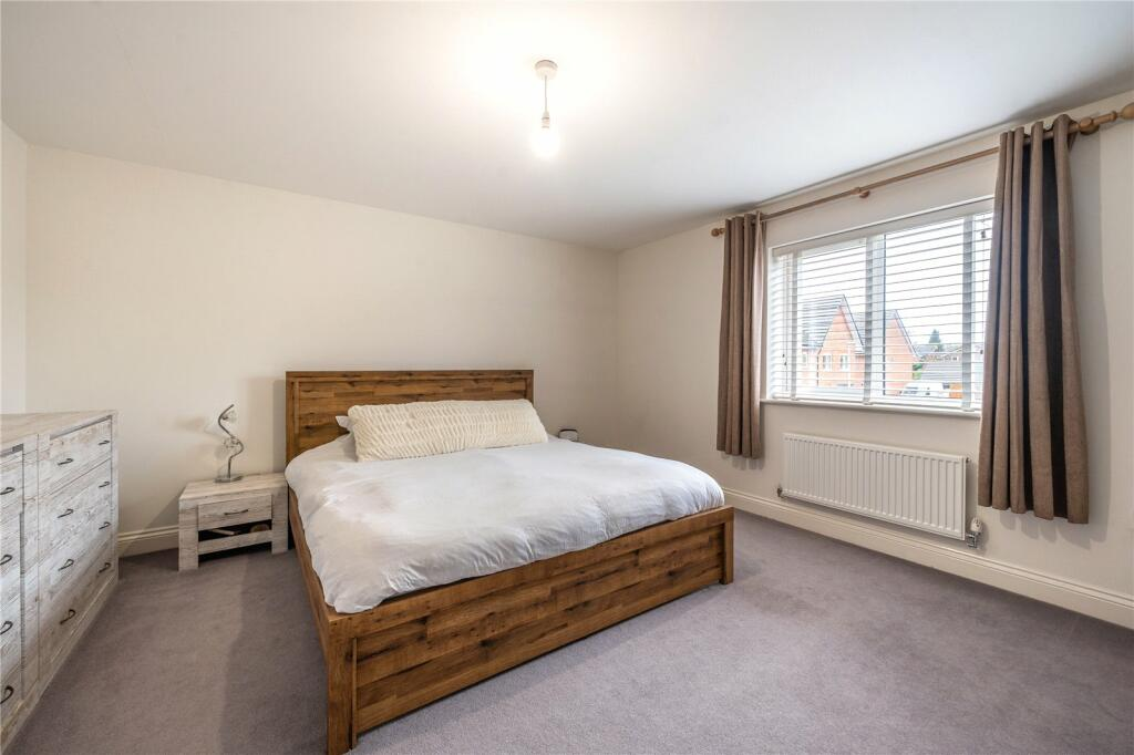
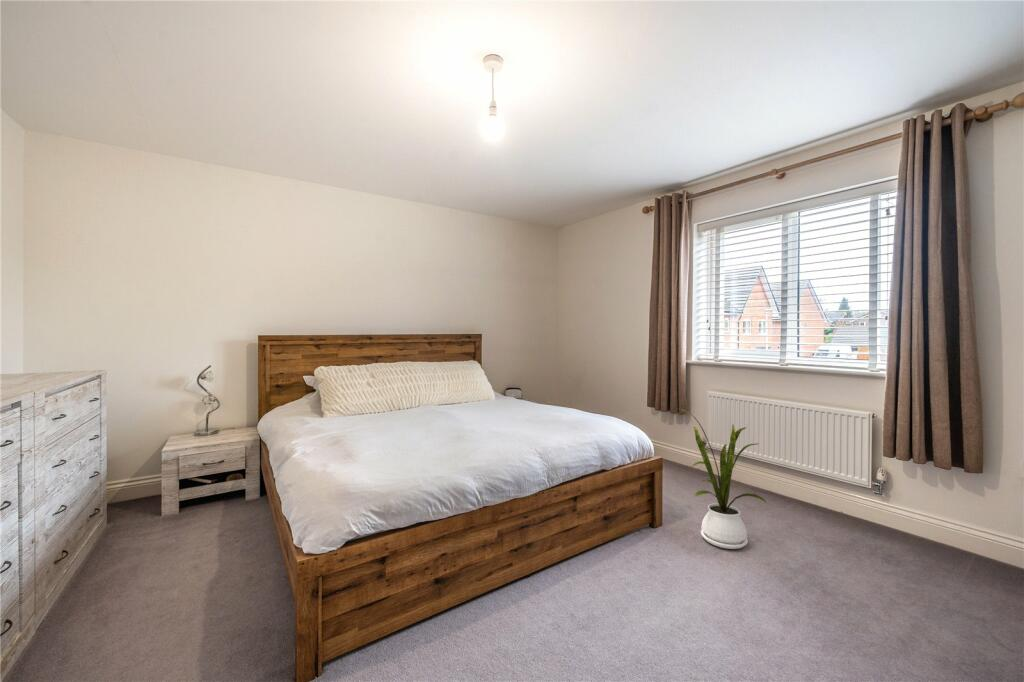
+ house plant [679,408,768,550]
